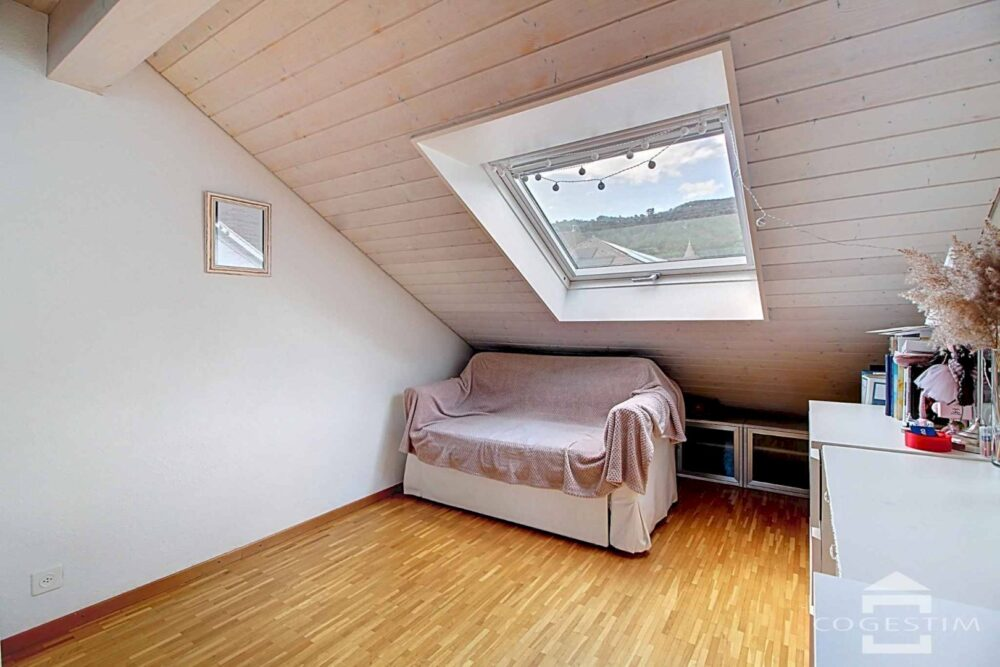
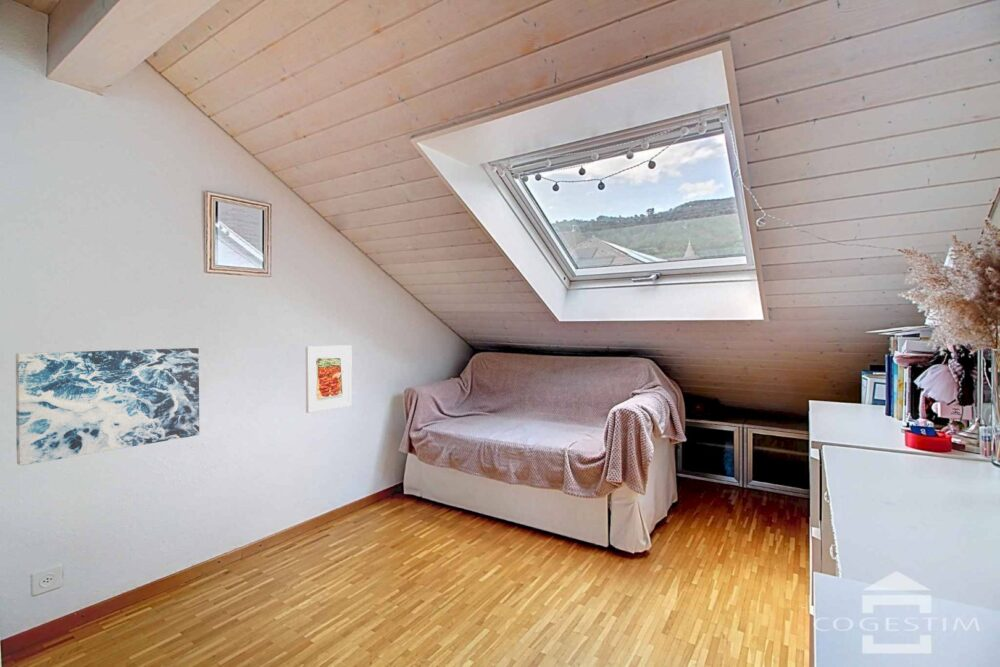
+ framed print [305,344,353,414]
+ wall art [15,347,200,466]
